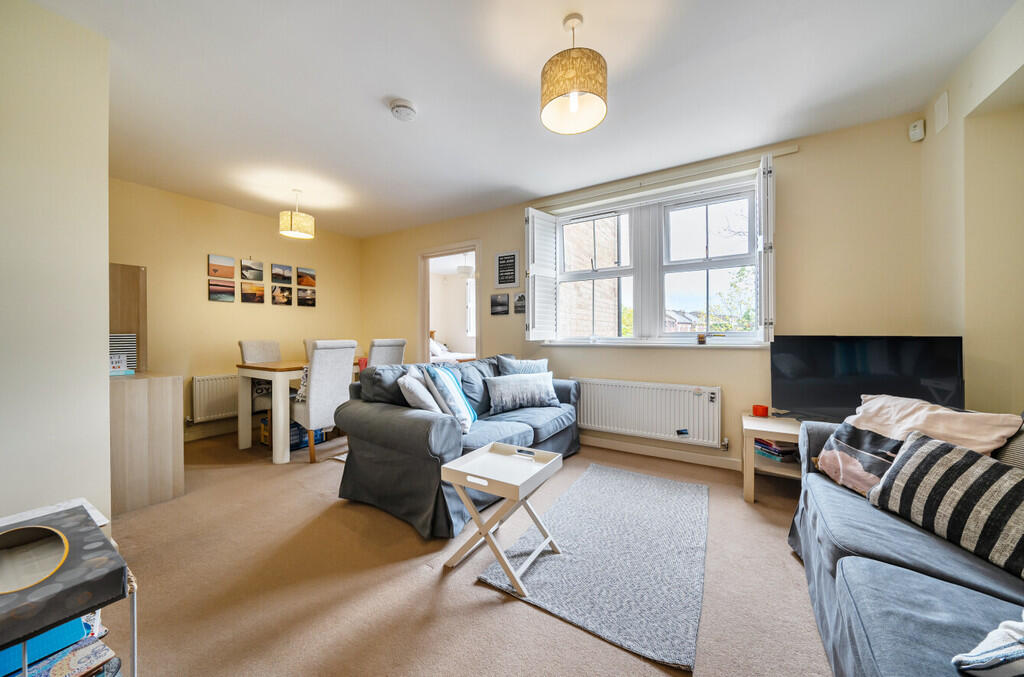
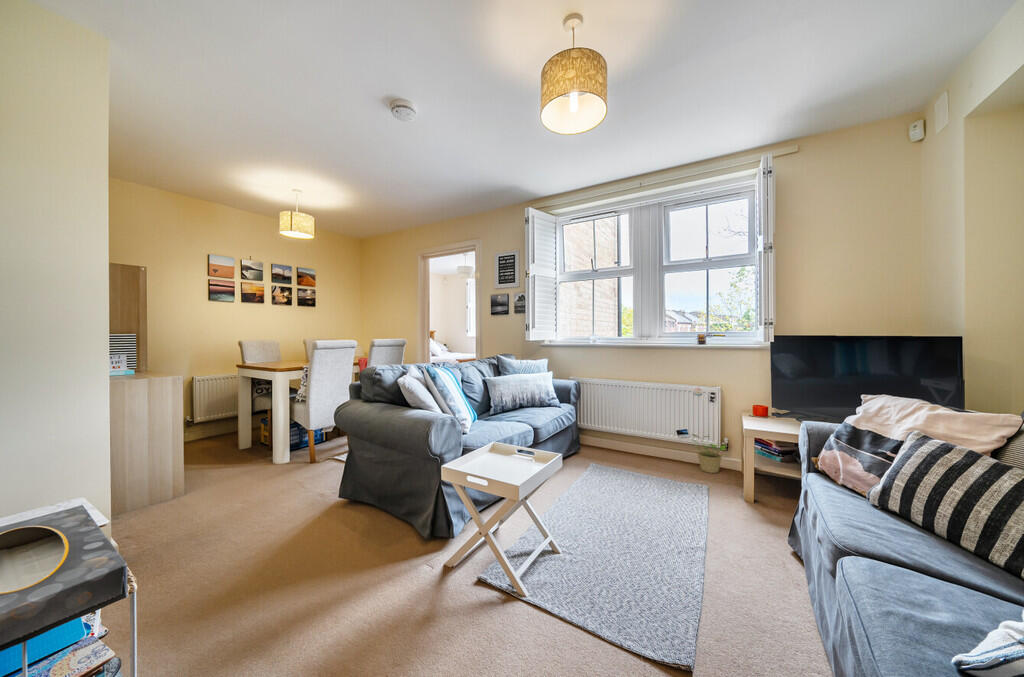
+ potted plant [690,433,728,474]
